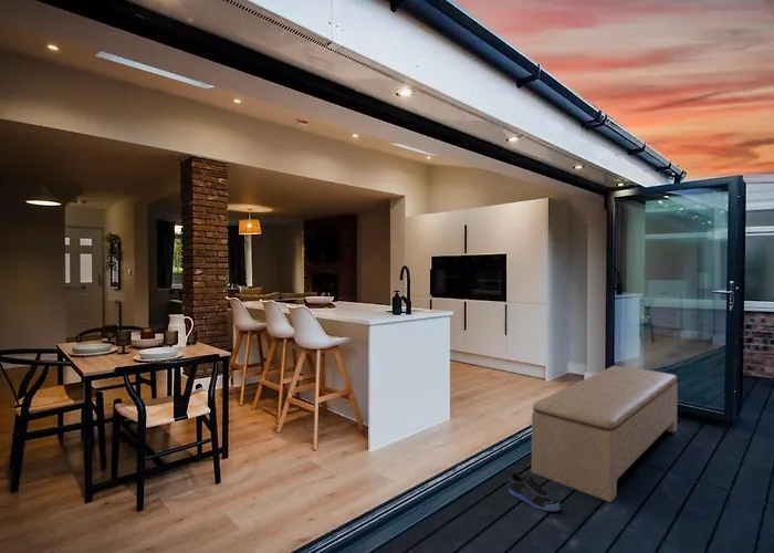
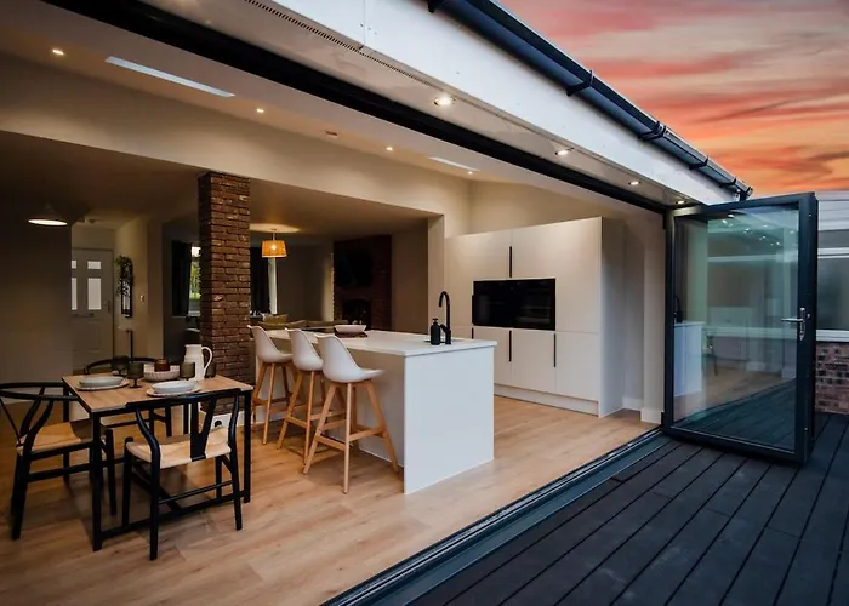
- sneaker [508,470,562,512]
- bench [531,365,679,503]
